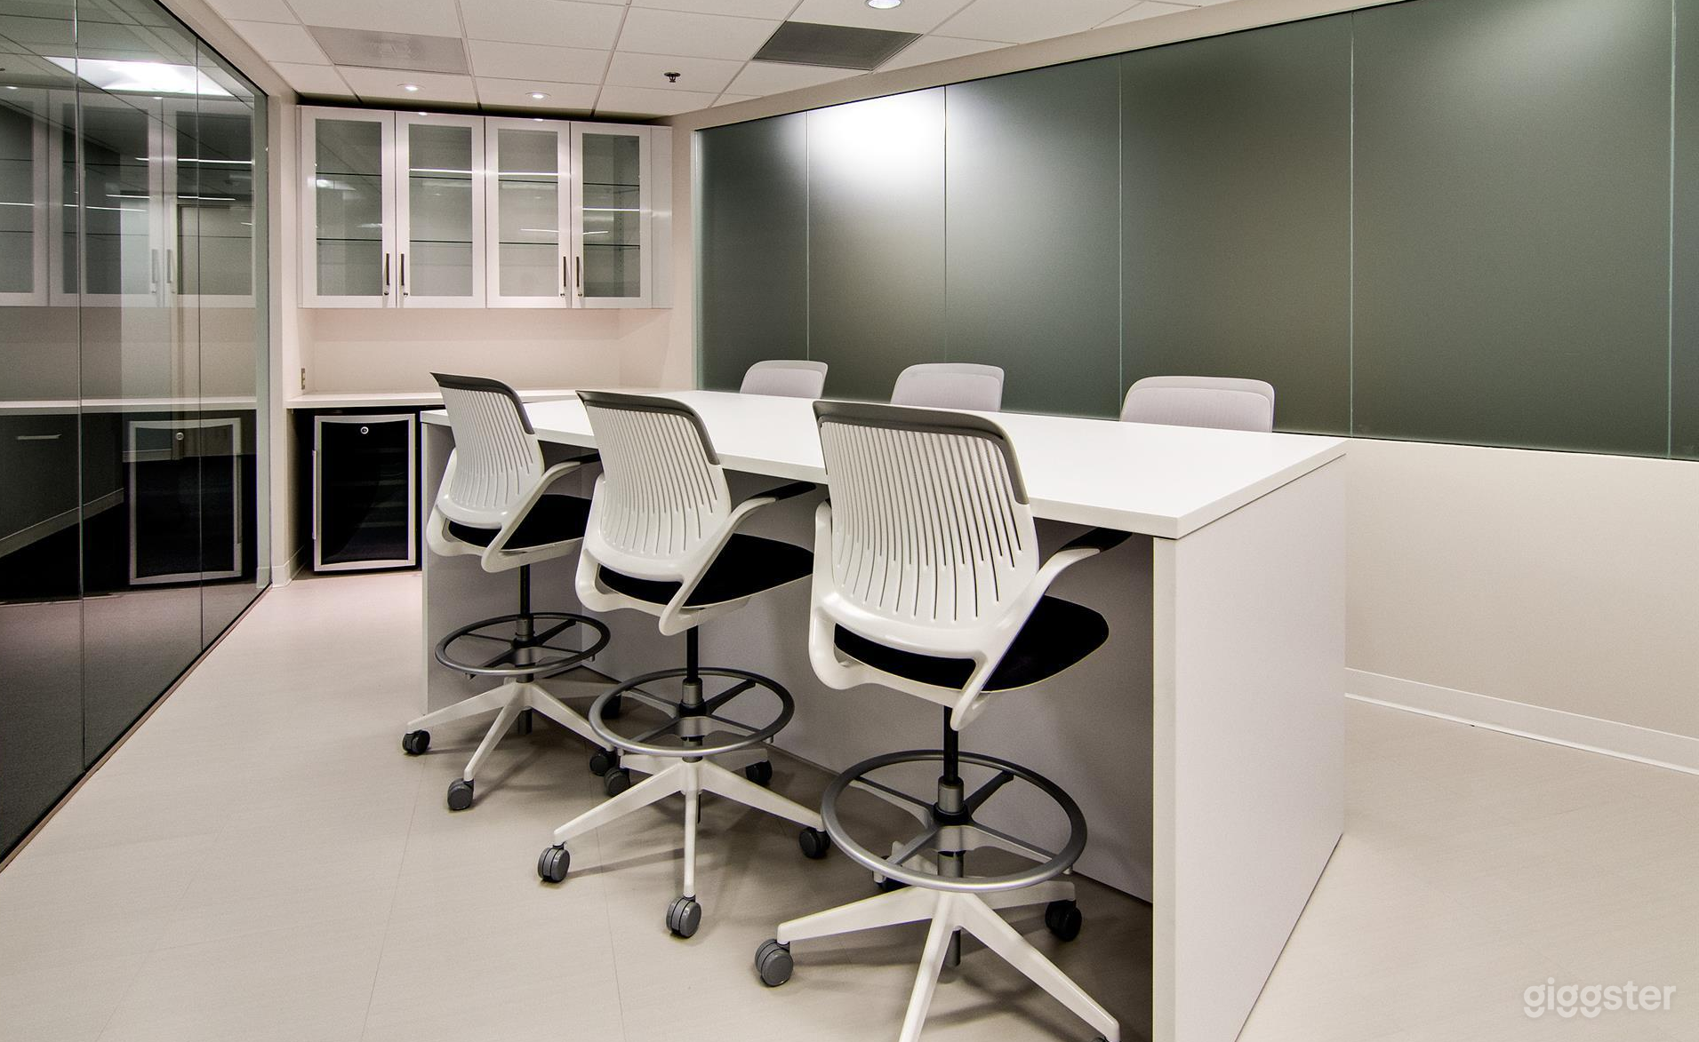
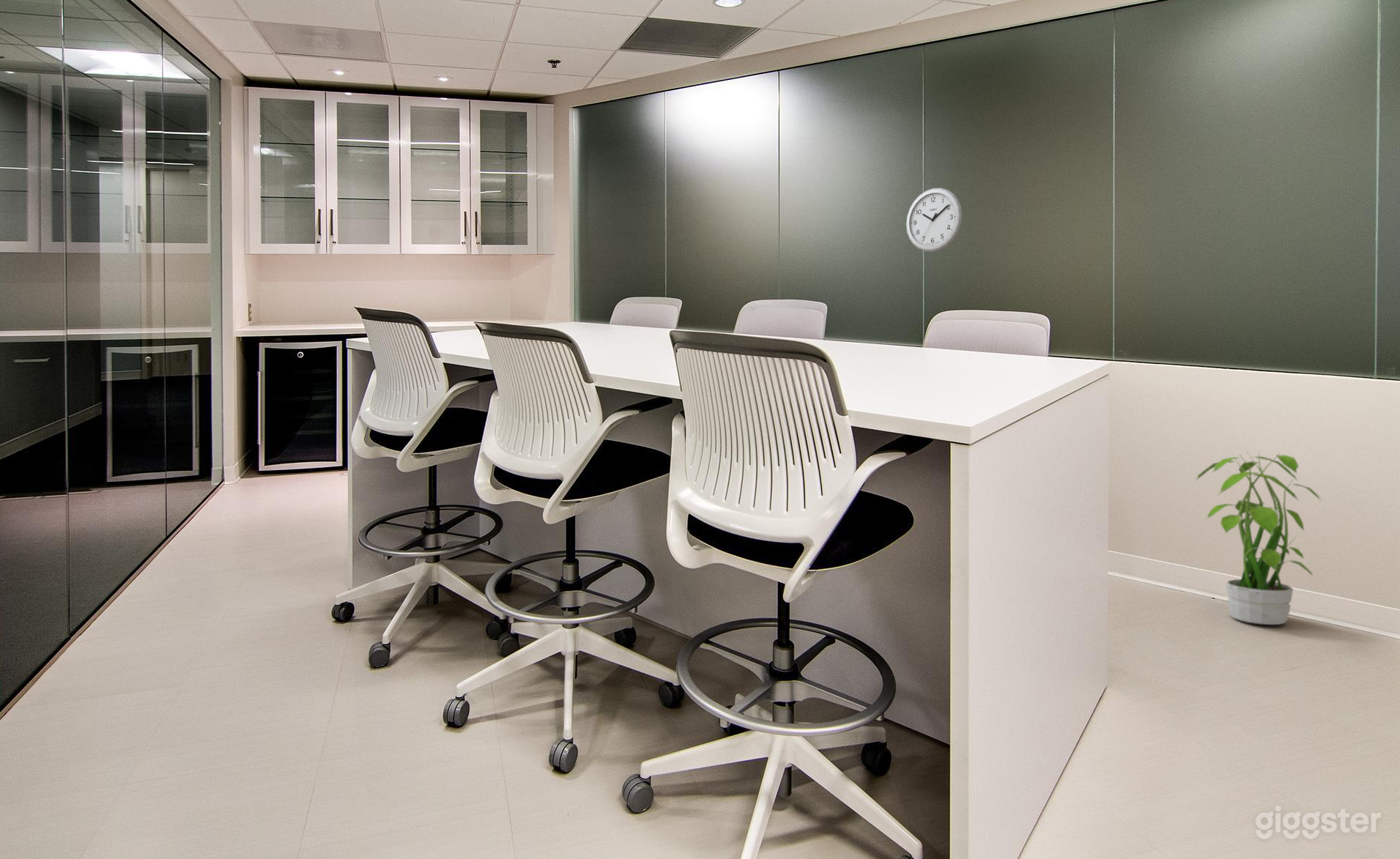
+ potted plant [1193,450,1322,625]
+ wall clock [905,187,963,253]
